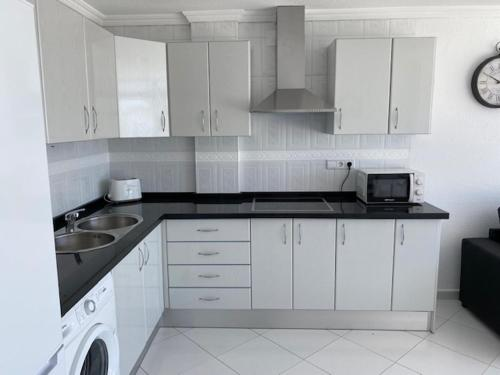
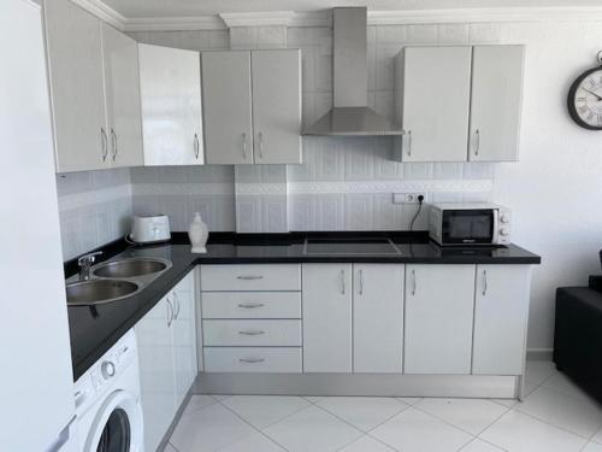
+ soap bottle [188,211,209,254]
